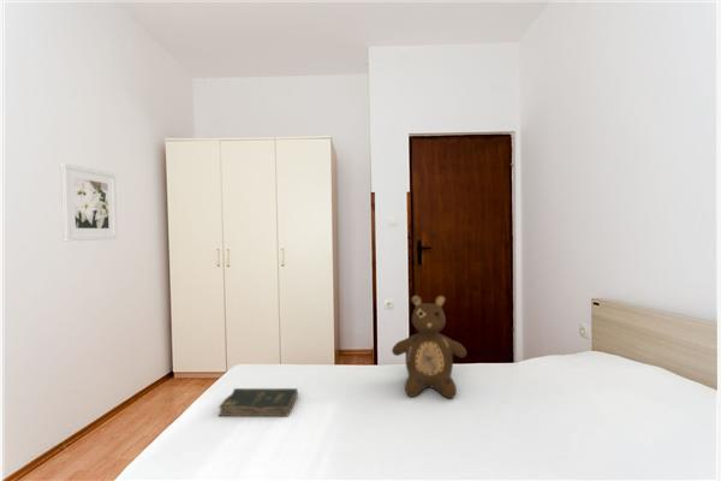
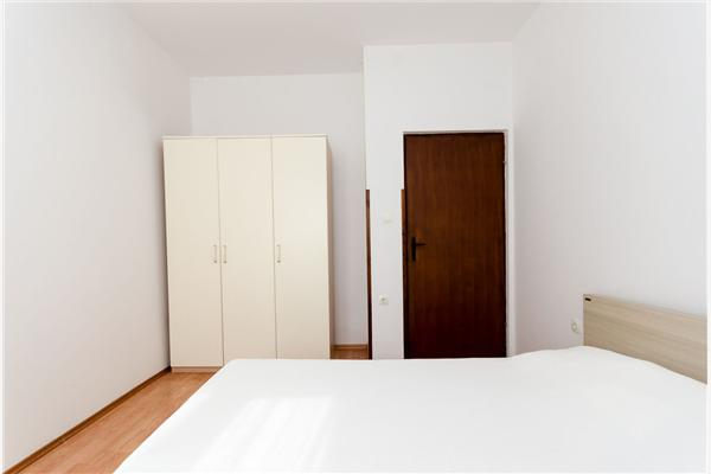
- bible [218,387,299,417]
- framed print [60,162,118,242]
- teddy bear [391,295,467,399]
